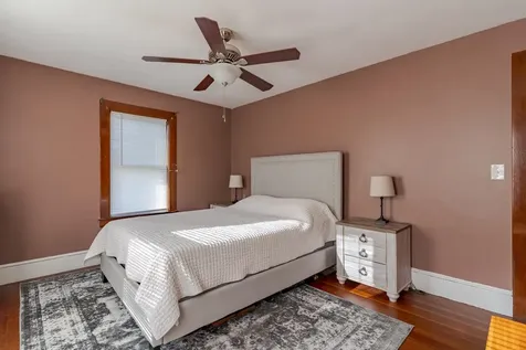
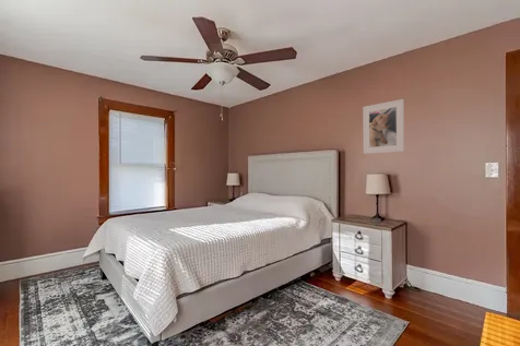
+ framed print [362,98,405,155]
